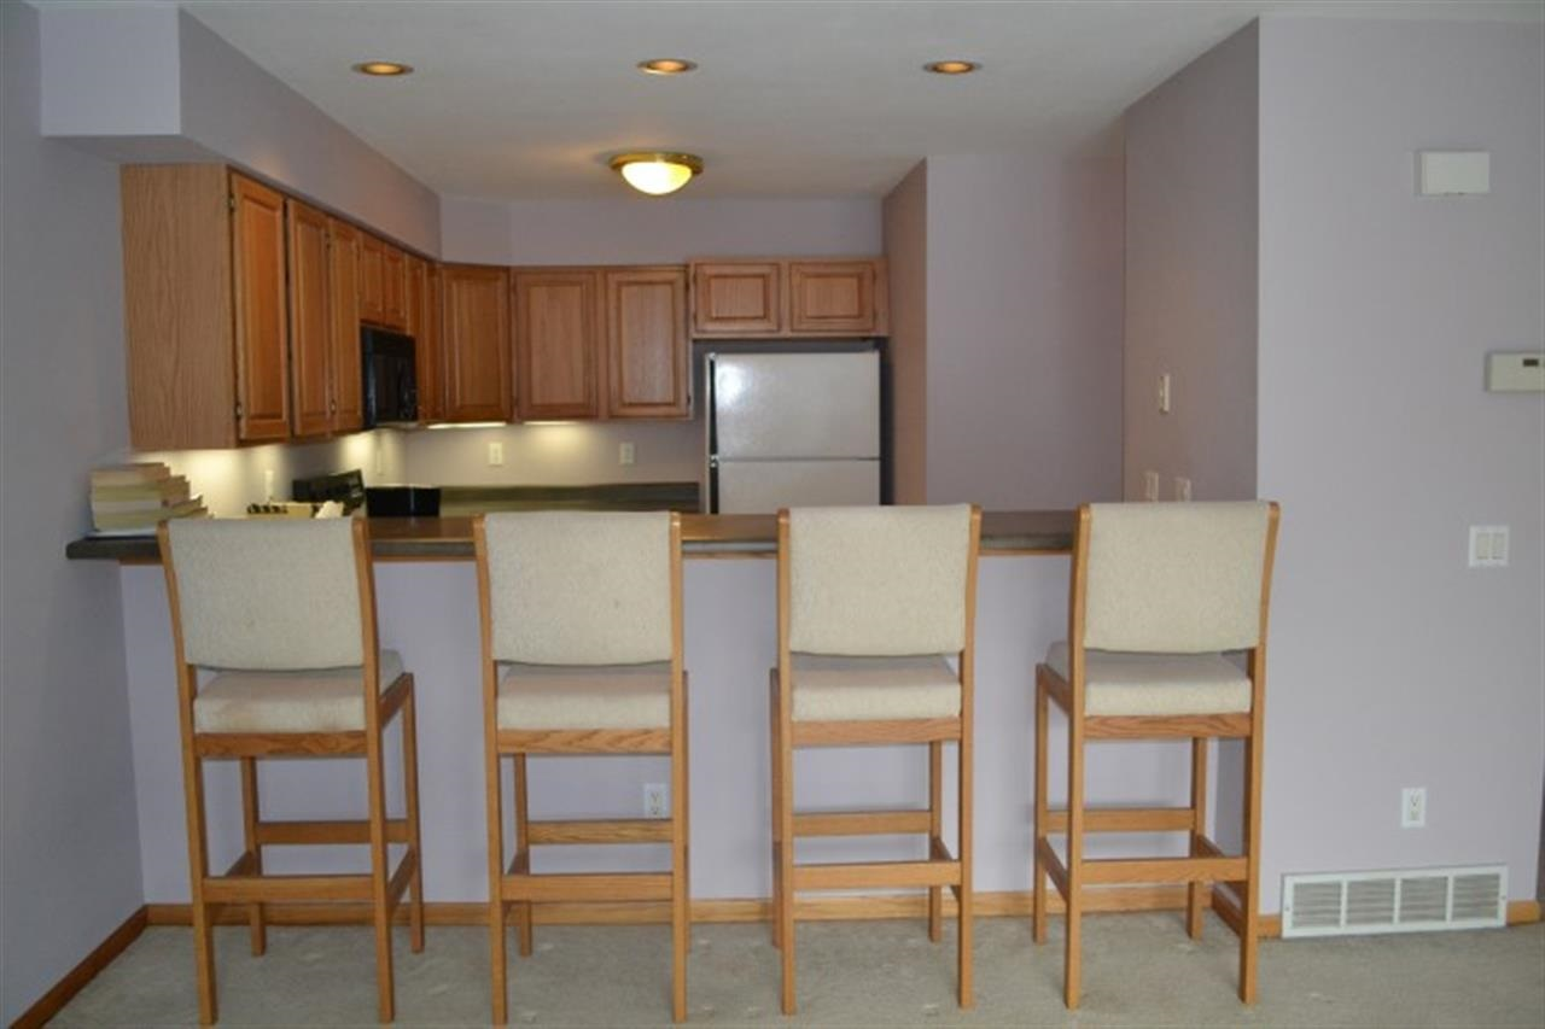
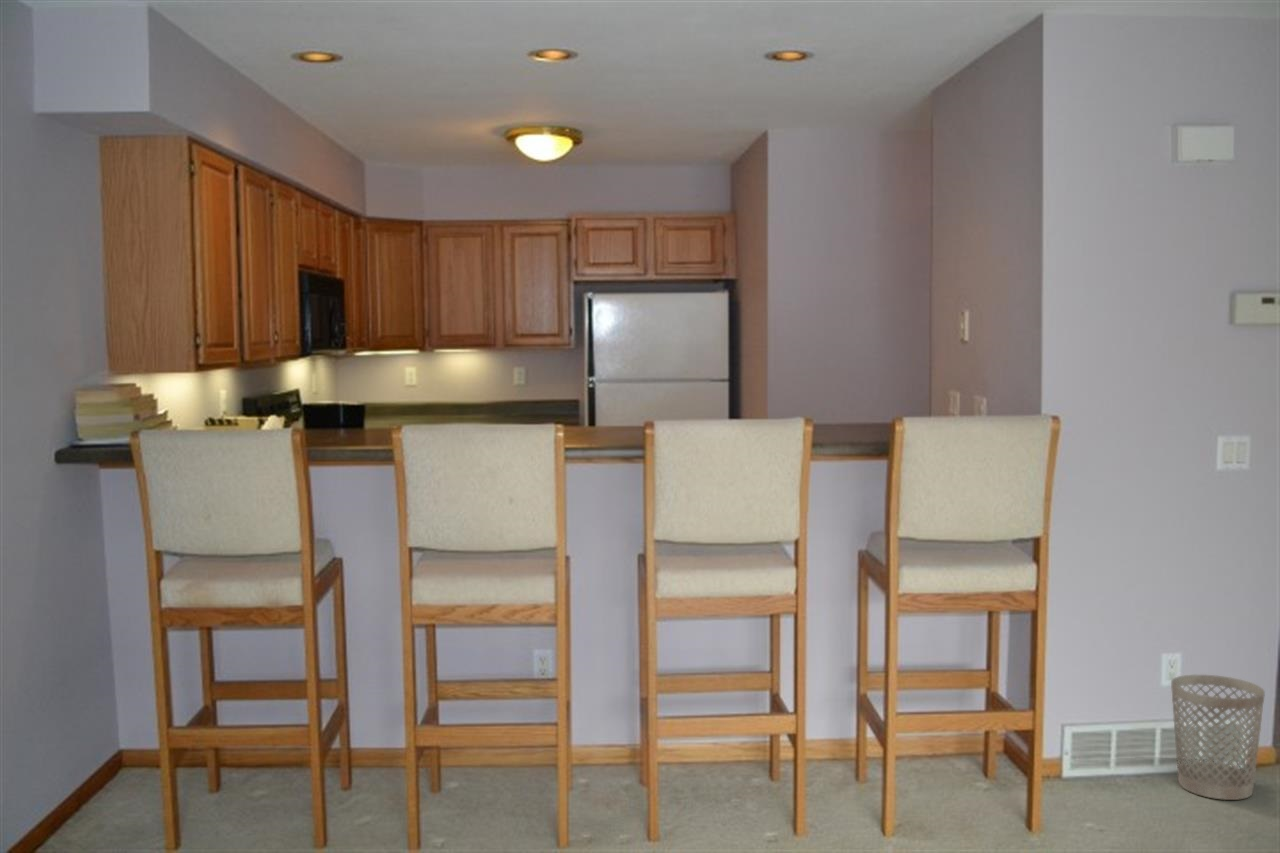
+ wastebasket [1170,674,1266,801]
